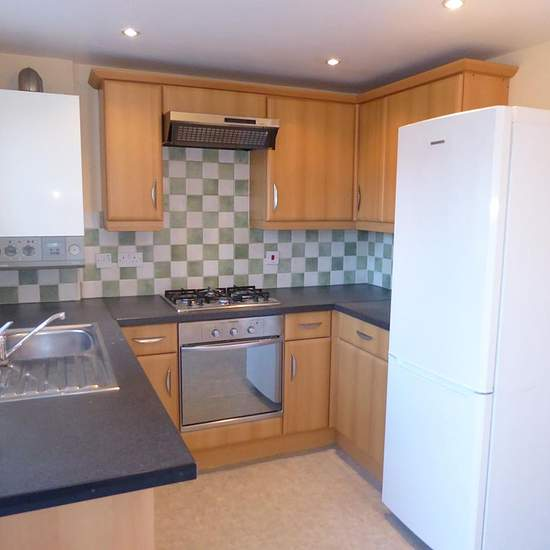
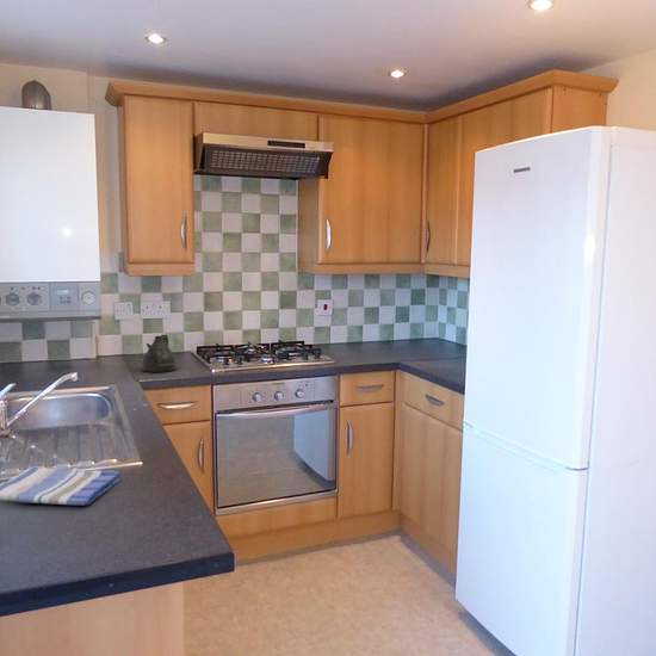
+ dish towel [0,465,122,506]
+ teapot [140,334,178,373]
